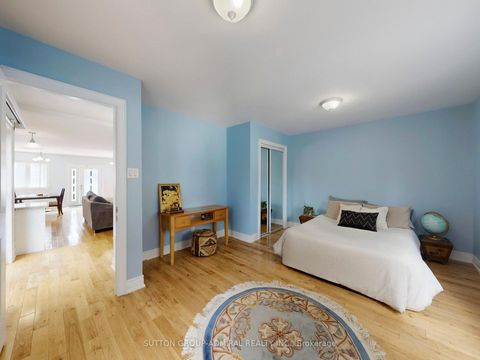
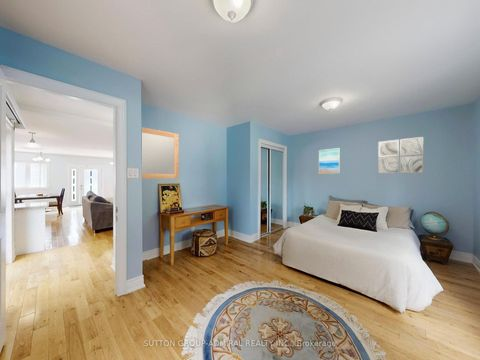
+ wall art [318,147,341,175]
+ home mirror [141,126,180,180]
+ wall art [377,136,424,174]
